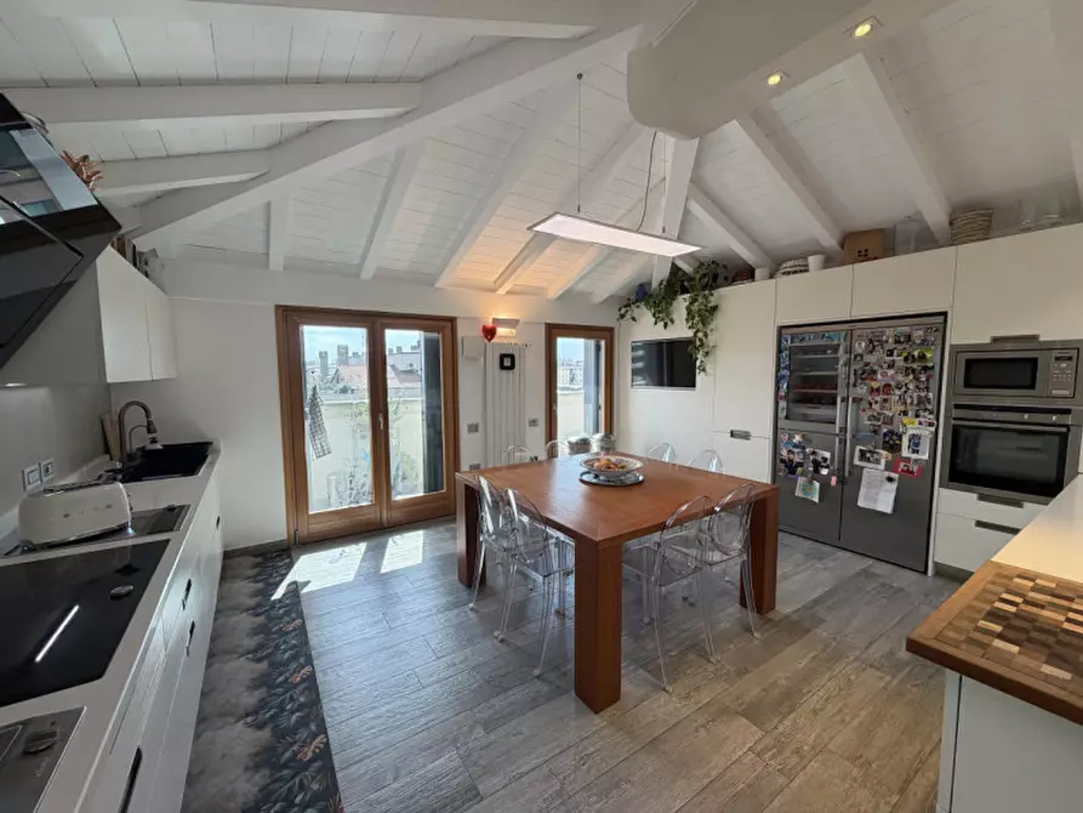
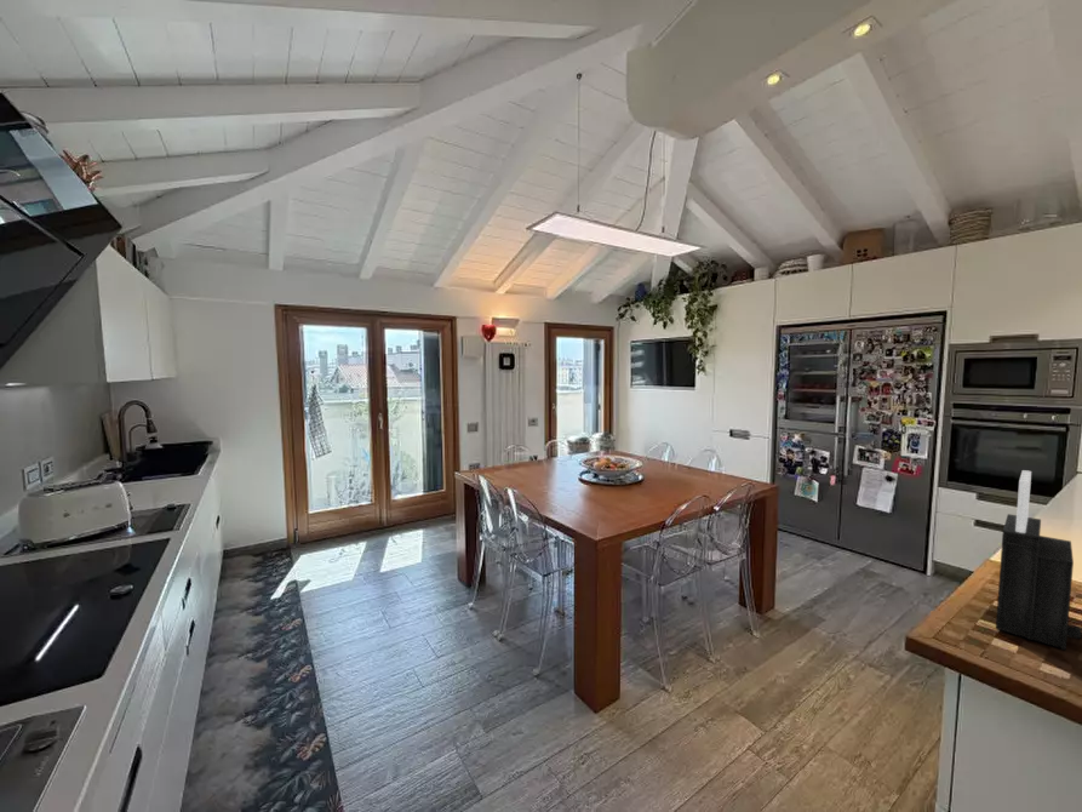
+ knife block [995,469,1082,651]
